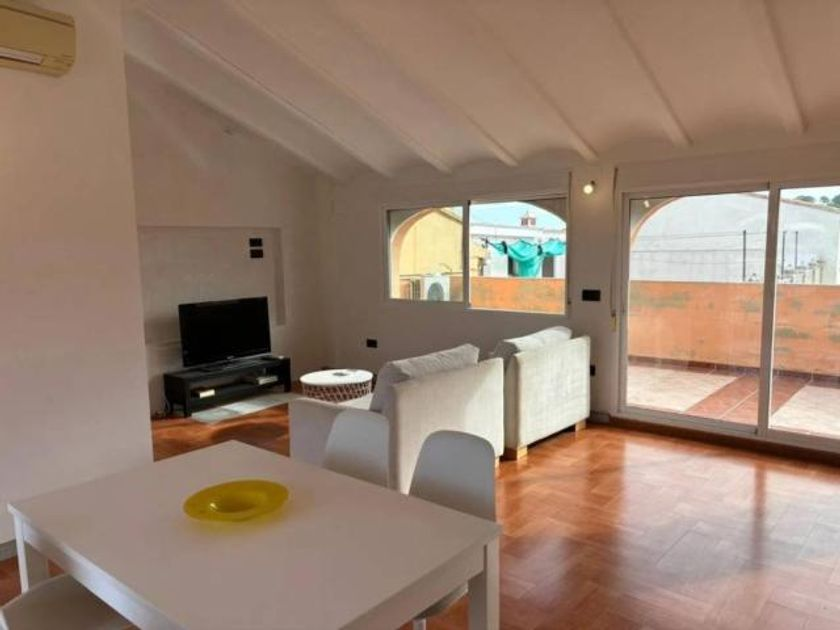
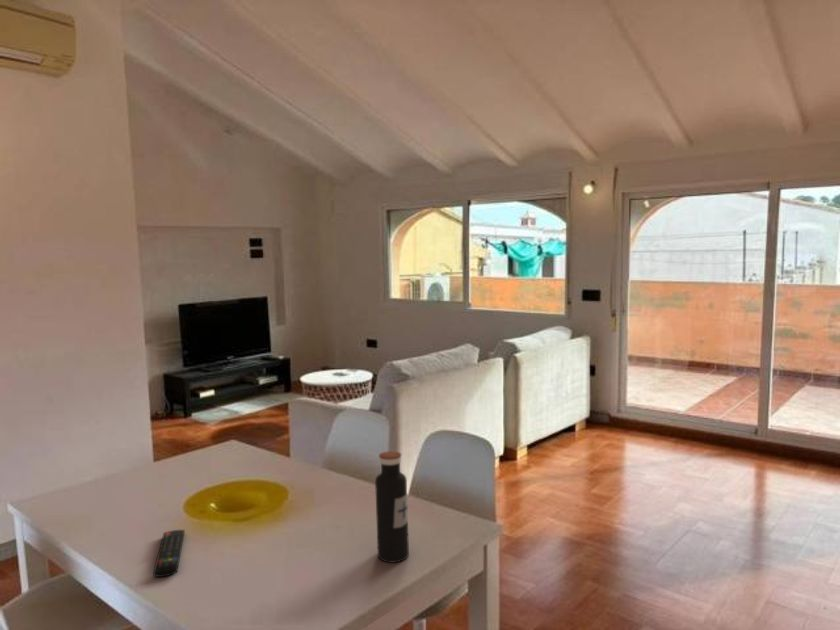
+ remote control [152,529,186,578]
+ water bottle [374,450,410,564]
